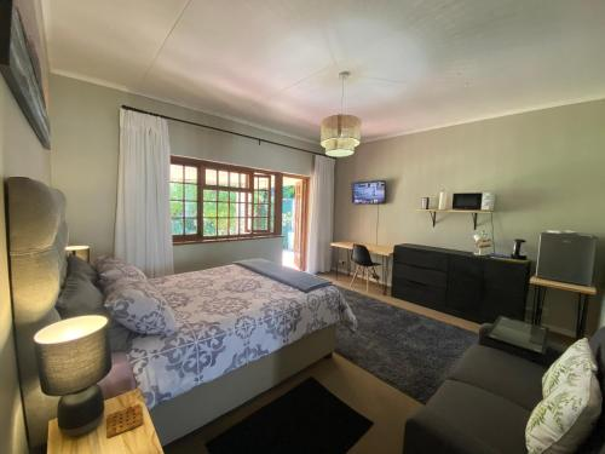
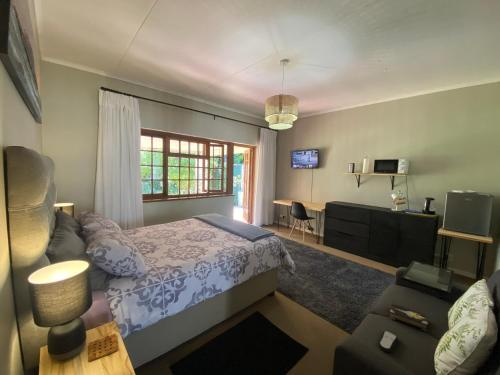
+ remote control [377,330,399,353]
+ hardback book [386,302,429,332]
